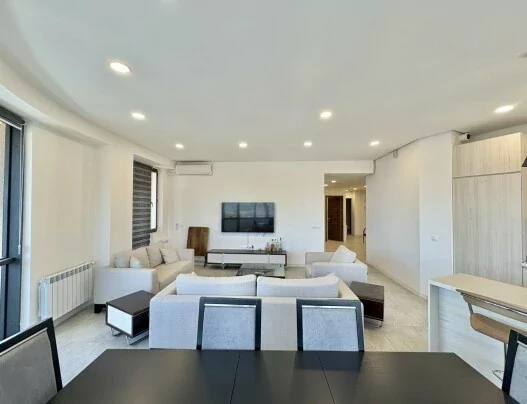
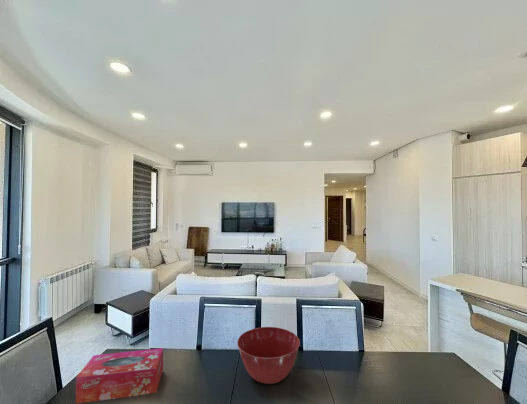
+ mixing bowl [236,326,301,385]
+ tissue box [75,347,164,404]
